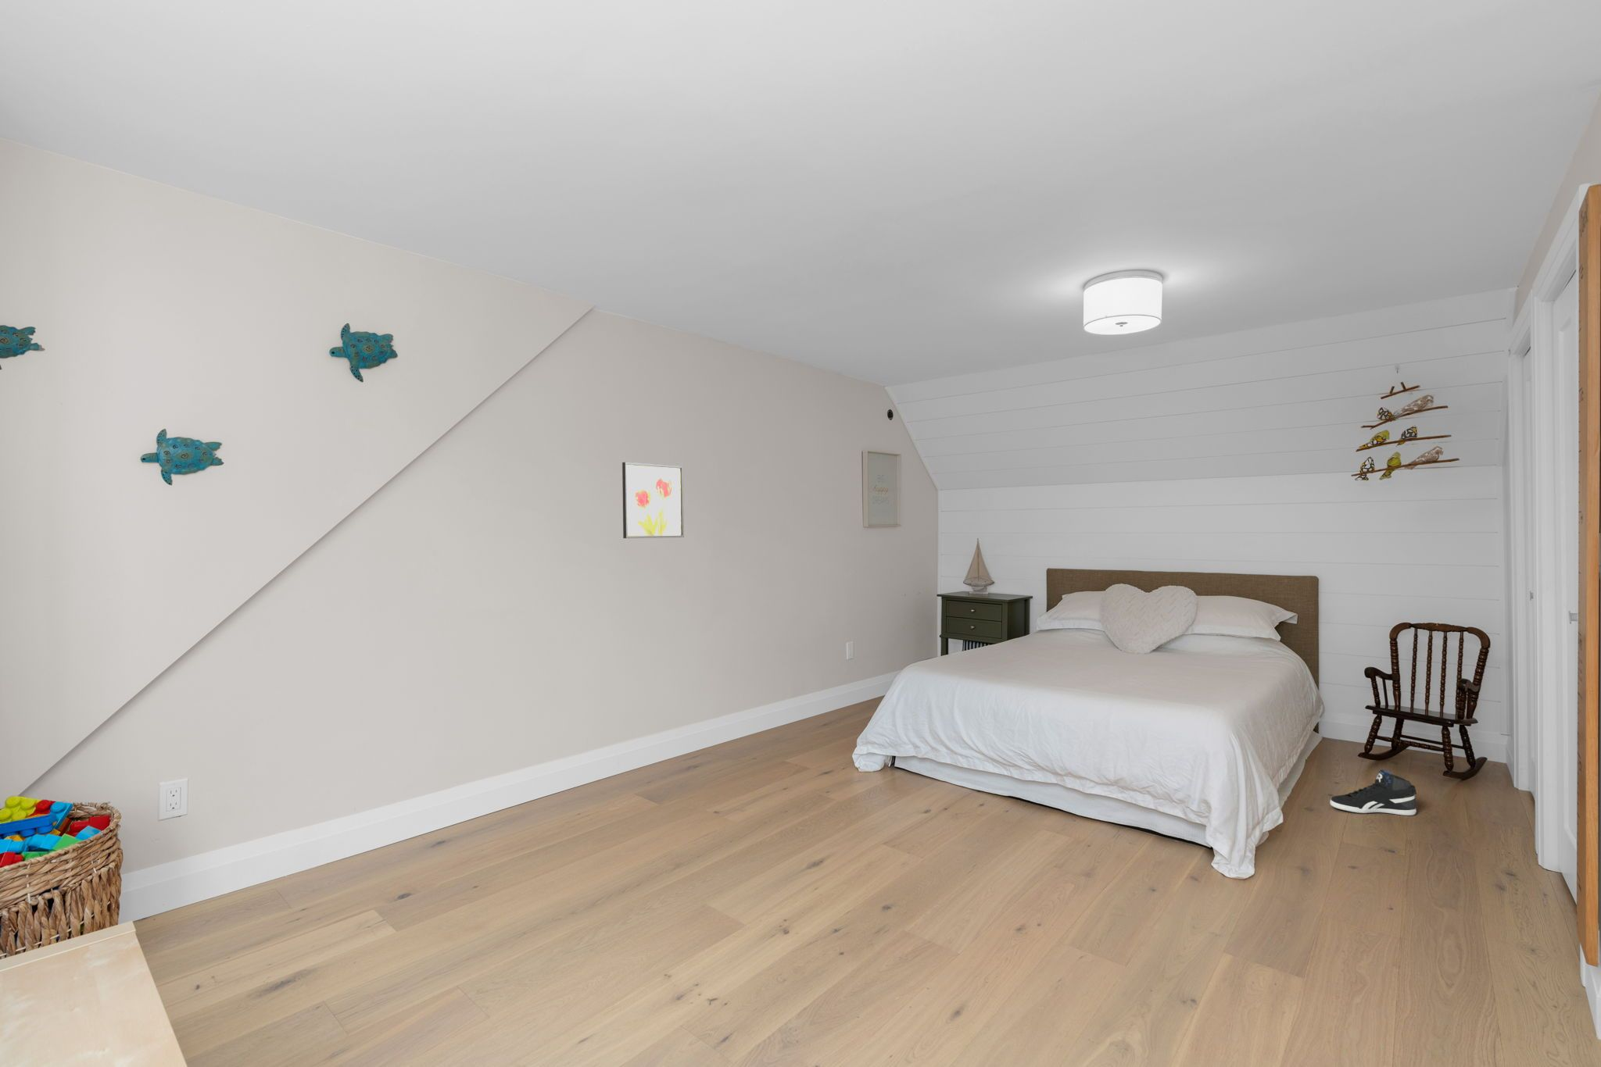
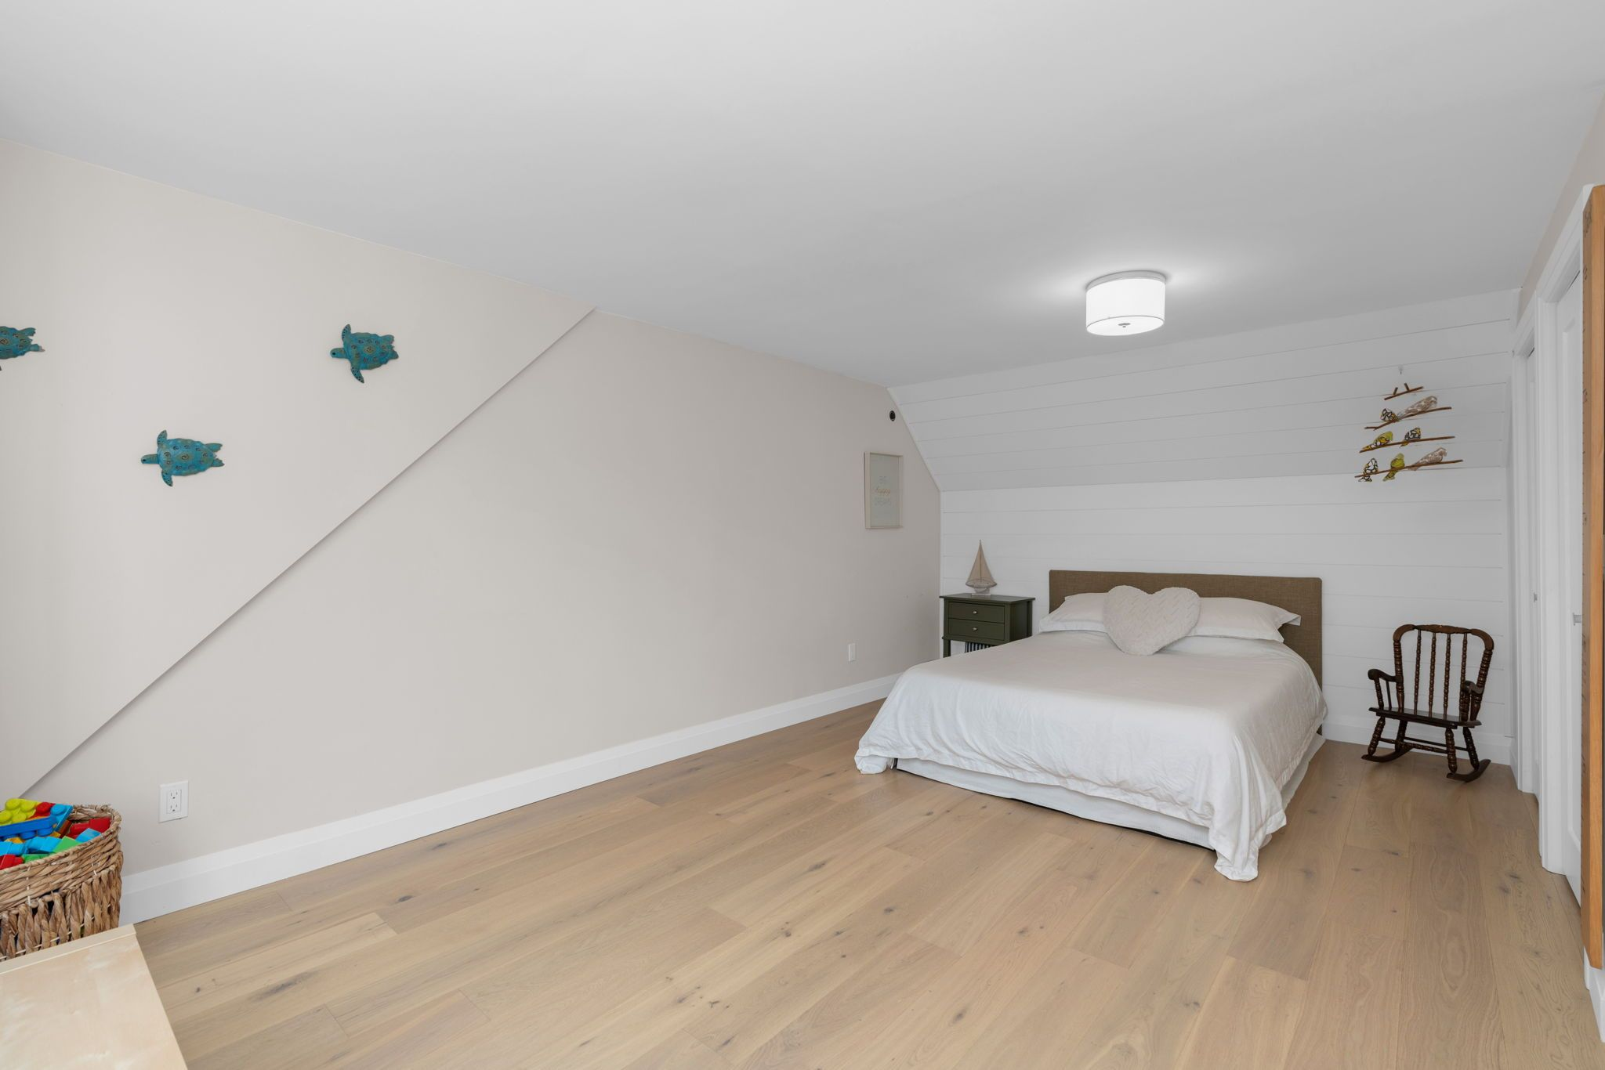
- wall art [622,462,685,539]
- sneaker [1329,768,1418,816]
